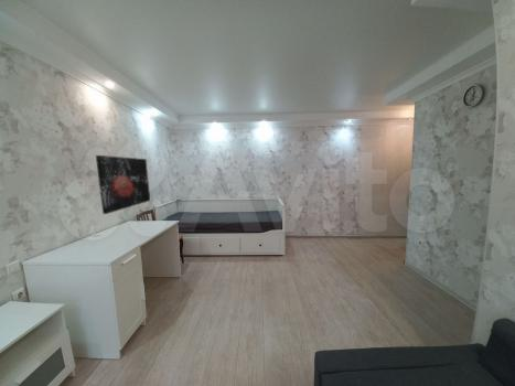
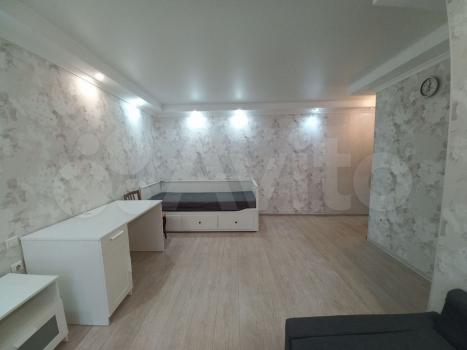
- wall art [95,154,151,215]
